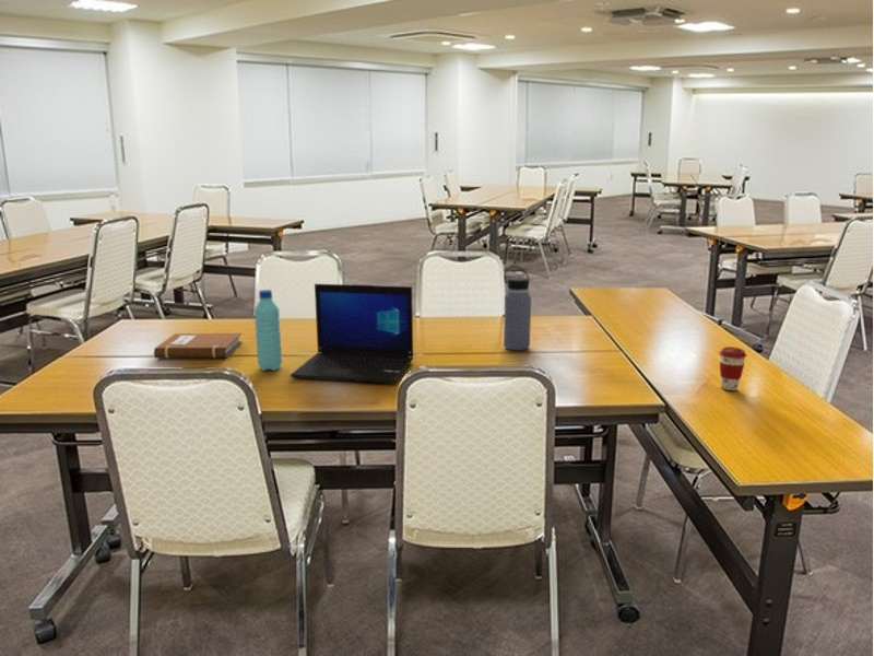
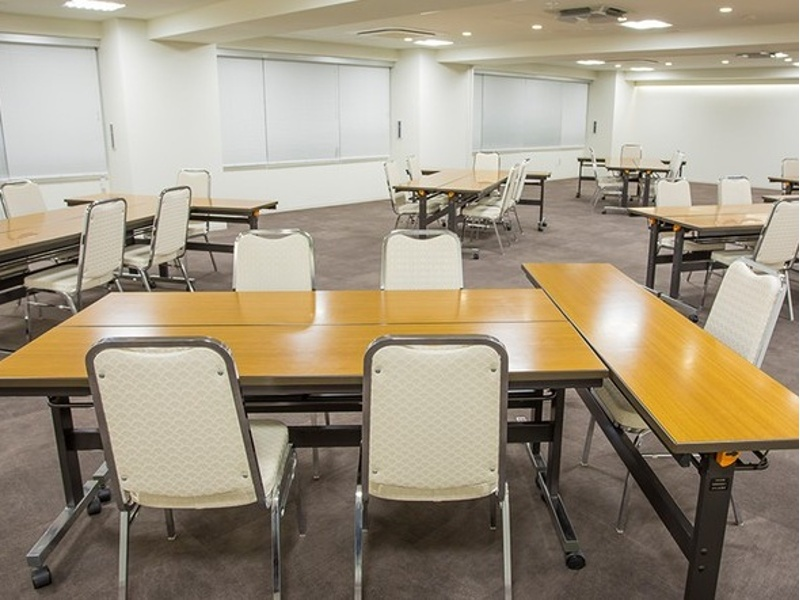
- water bottle [503,265,532,351]
- coffee cup [718,345,747,391]
- water bottle [253,289,283,372]
- notebook [152,332,244,359]
- laptop [290,283,414,384]
